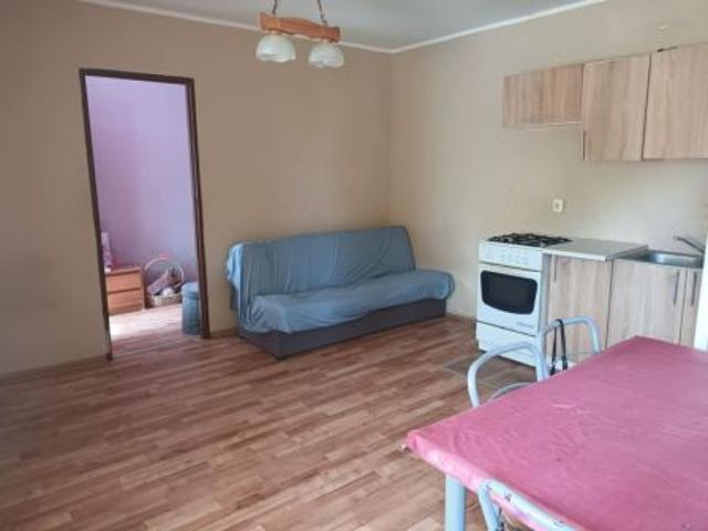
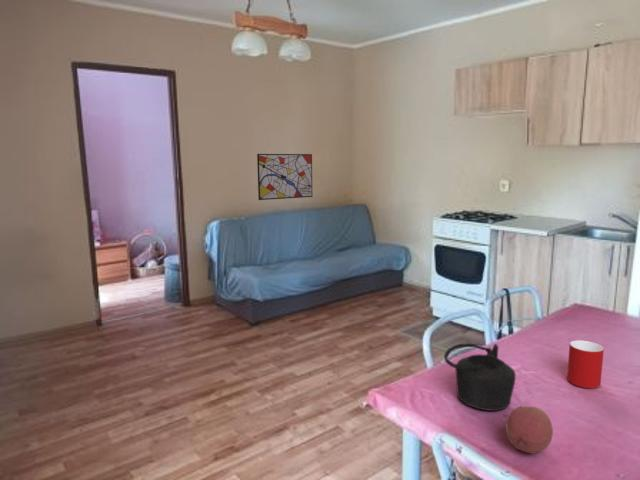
+ teapot [443,343,517,412]
+ cup [566,339,605,389]
+ wall art [256,153,313,201]
+ fruit [504,405,554,455]
